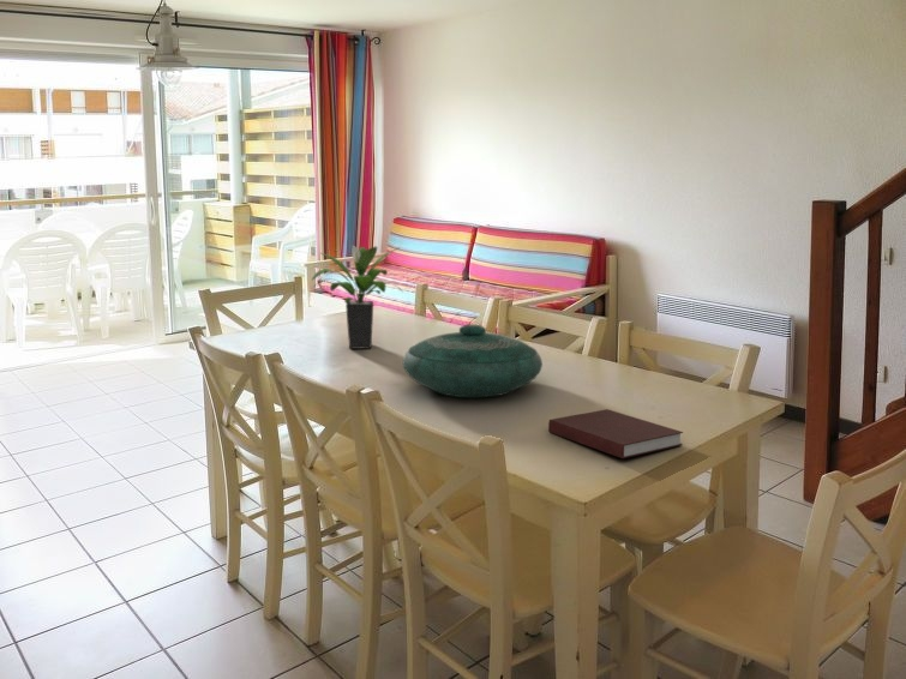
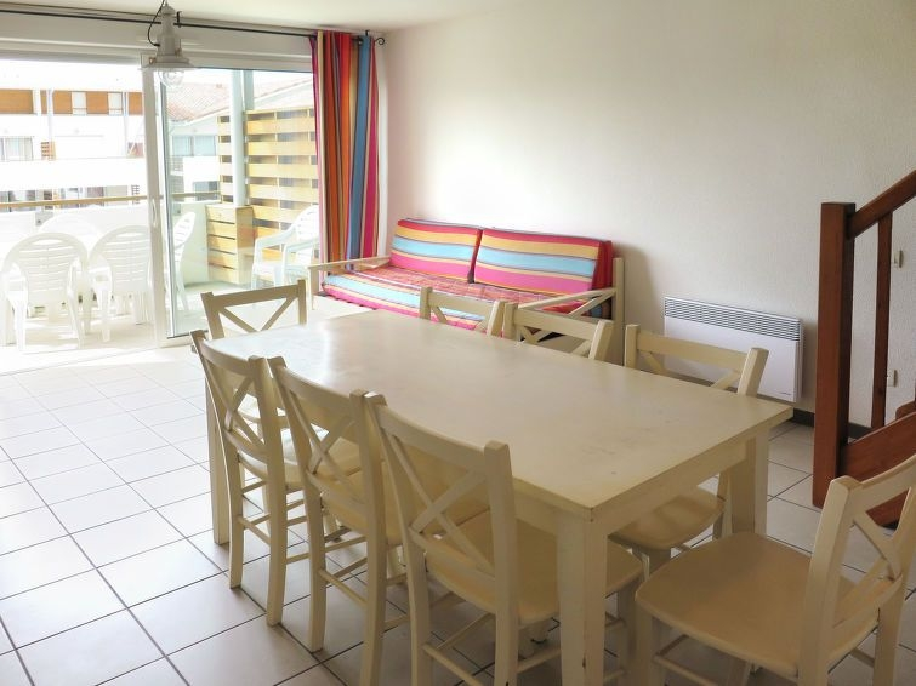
- decorative bowl [402,324,544,398]
- potted plant [311,245,404,350]
- notebook [547,408,684,459]
